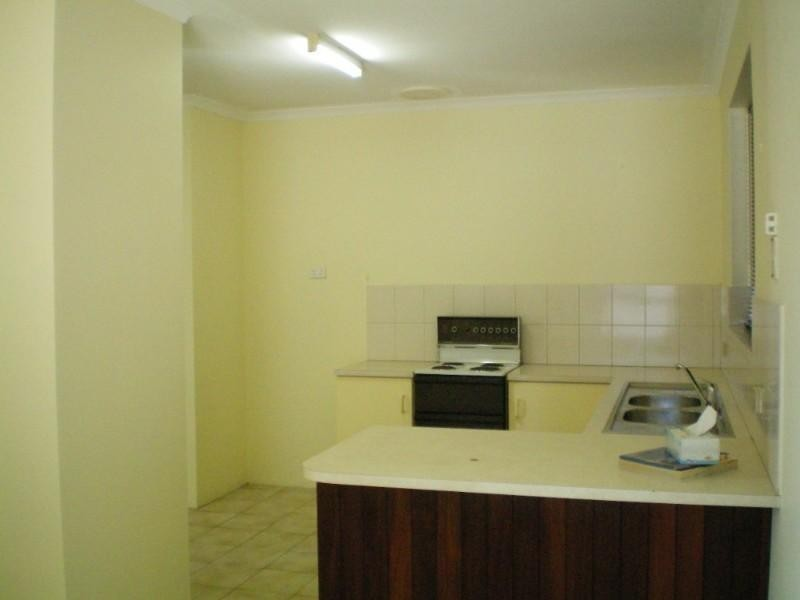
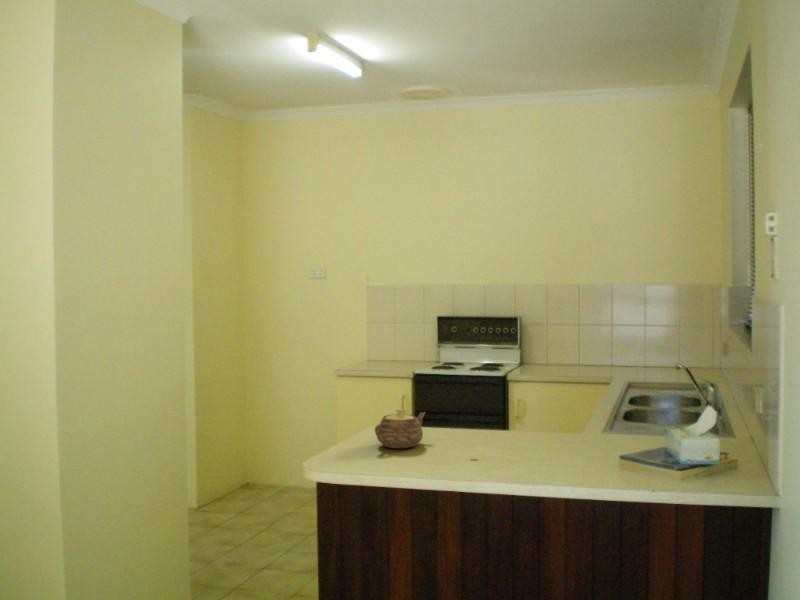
+ teapot [374,408,427,449]
